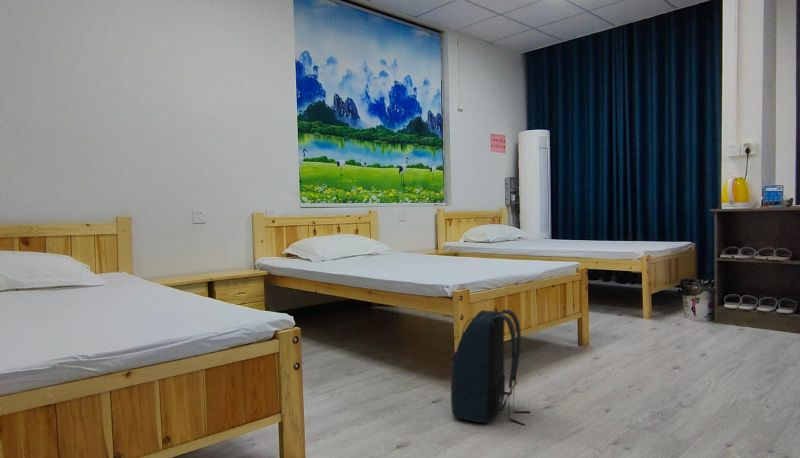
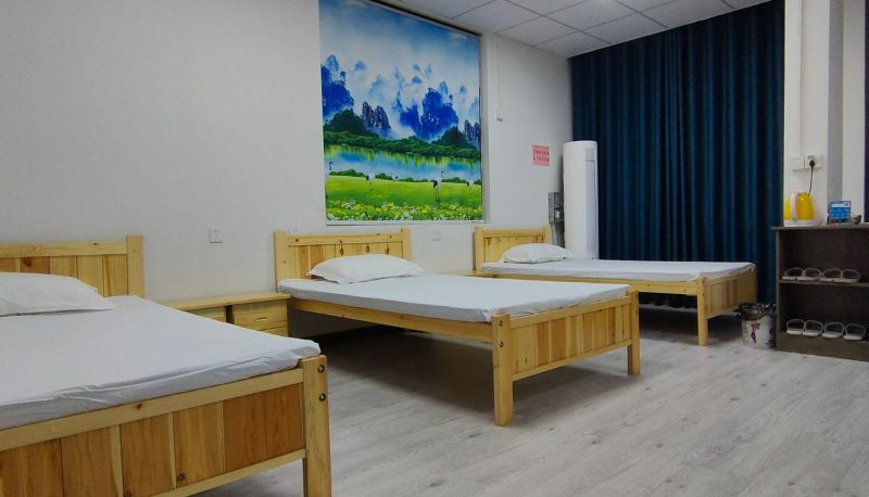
- backpack [450,307,531,426]
